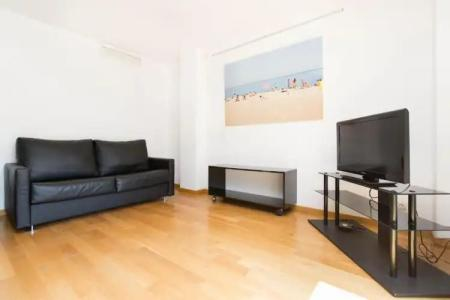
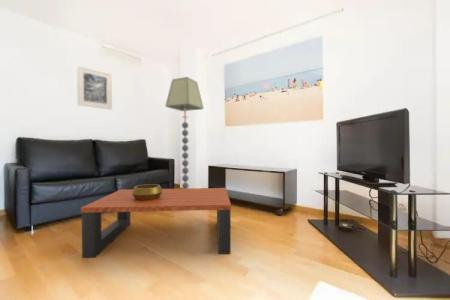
+ floor lamp [164,76,204,189]
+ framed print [76,65,113,111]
+ coffee table [80,187,232,259]
+ decorative bowl [132,183,162,201]
